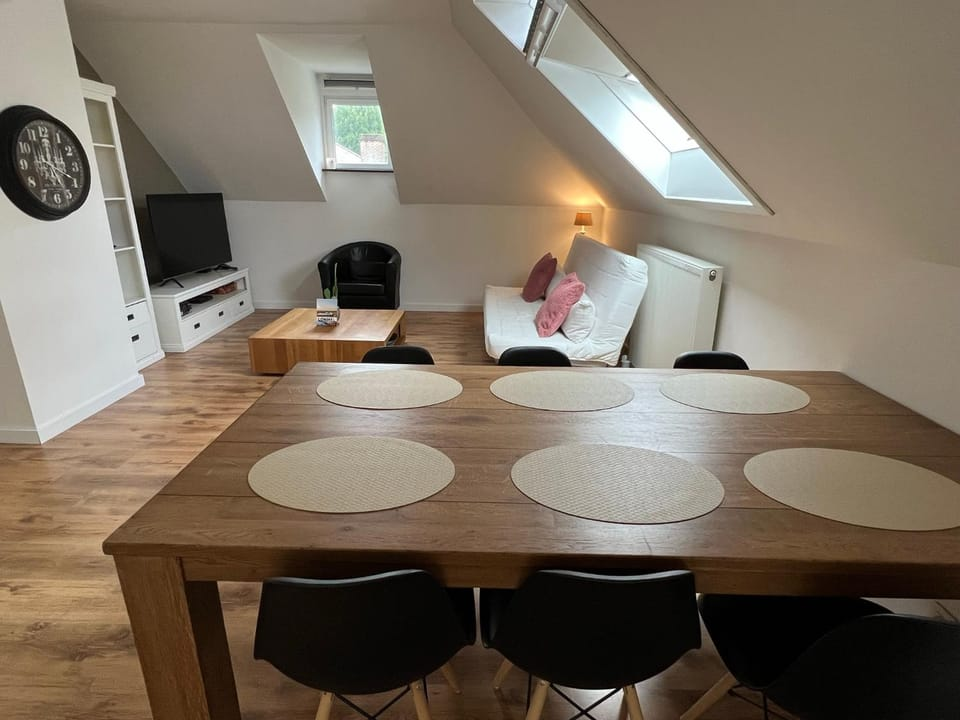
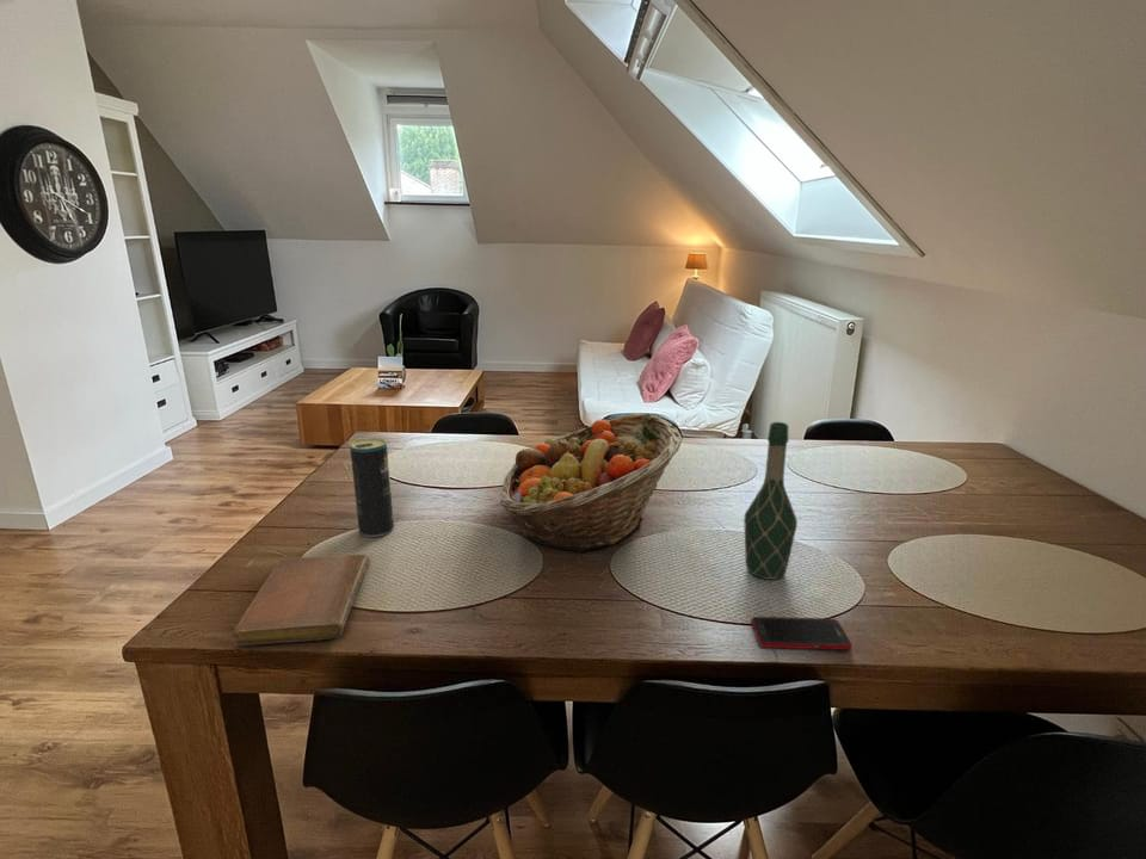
+ wine bottle [743,421,799,581]
+ fruit basket [499,413,684,554]
+ notebook [232,552,370,648]
+ cell phone [750,616,852,651]
+ beverage can [349,437,395,538]
